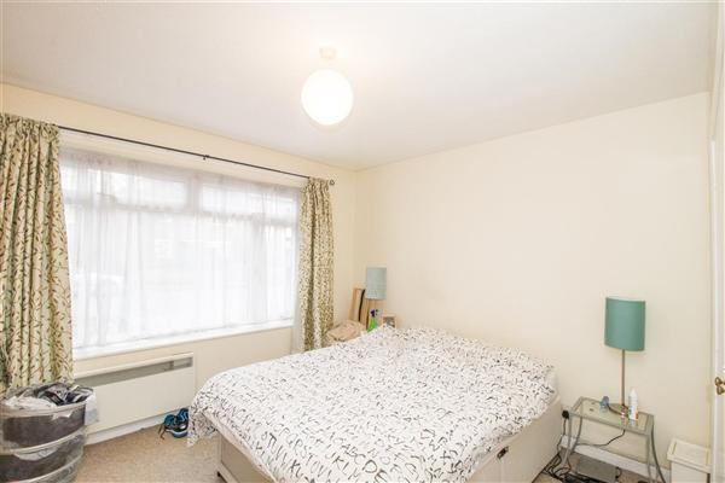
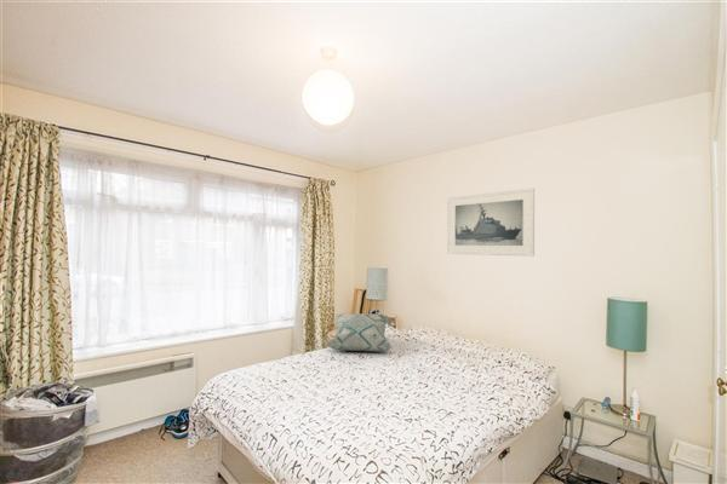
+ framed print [446,188,536,258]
+ decorative pillow [325,312,393,352]
